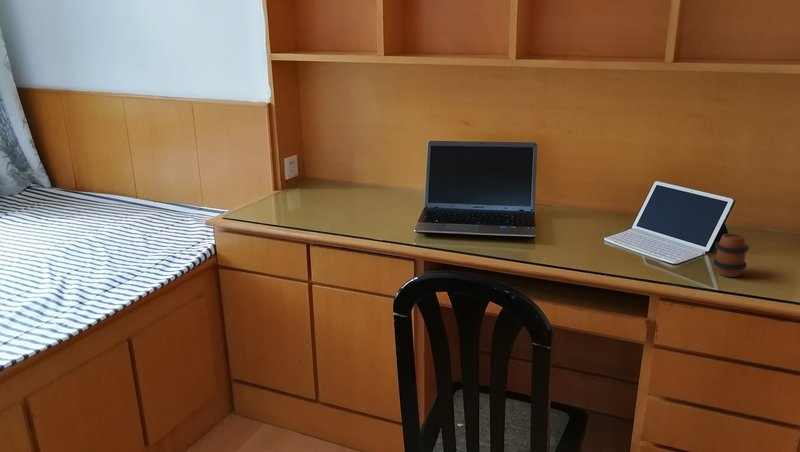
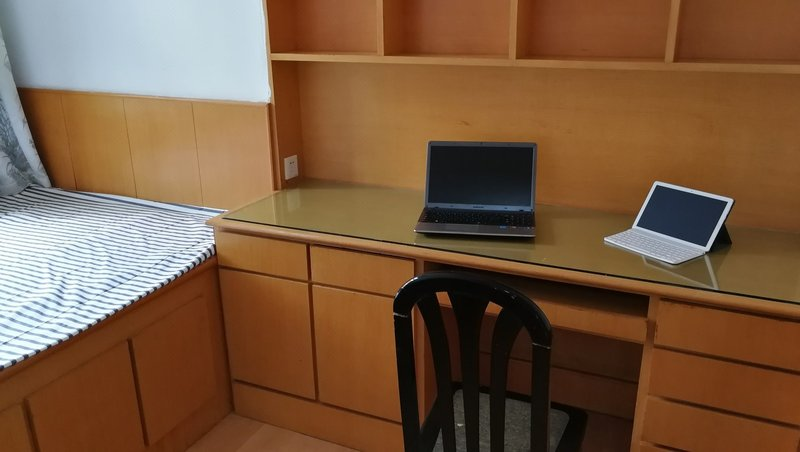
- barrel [713,233,750,278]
